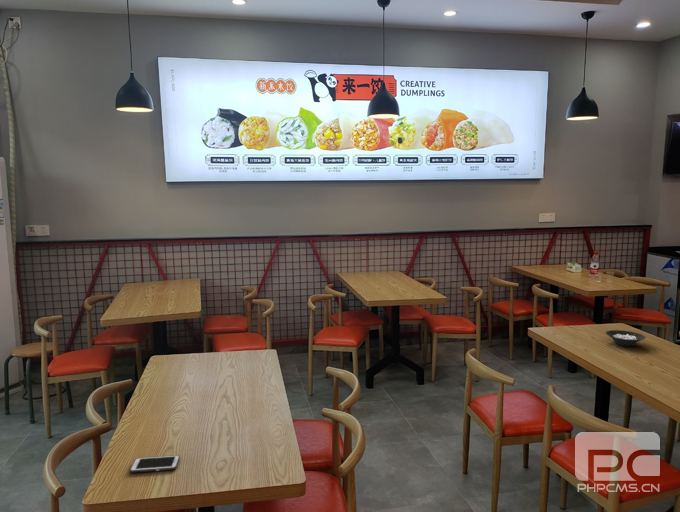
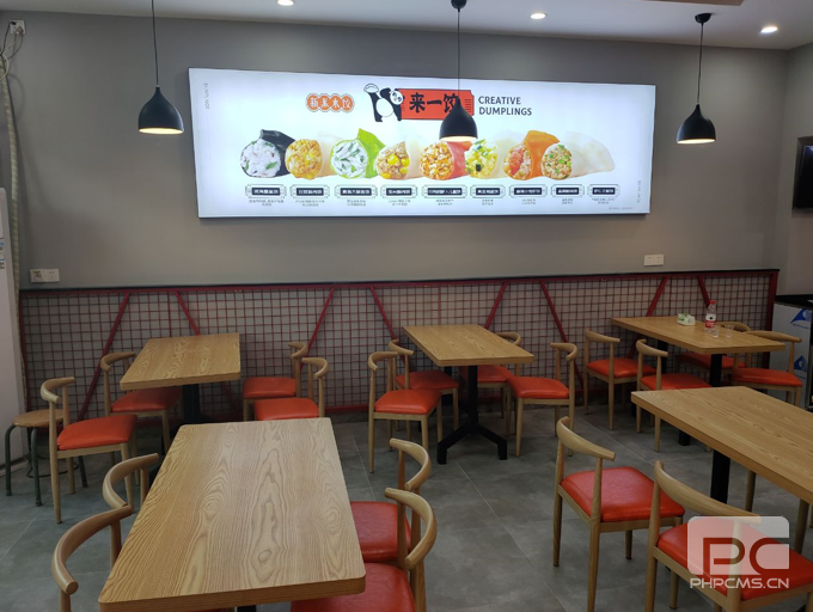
- cell phone [129,454,181,474]
- cereal bowl [604,329,646,347]
